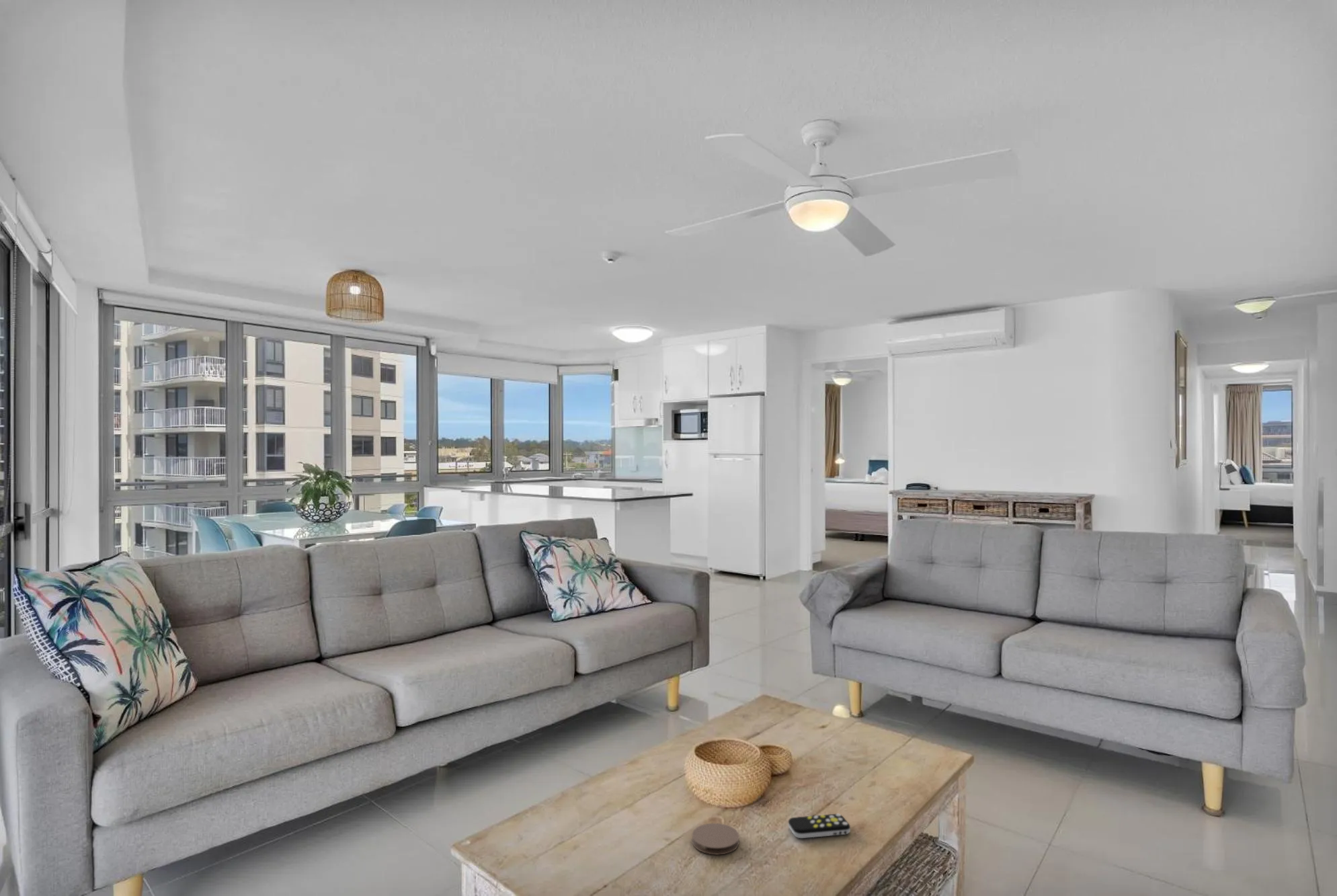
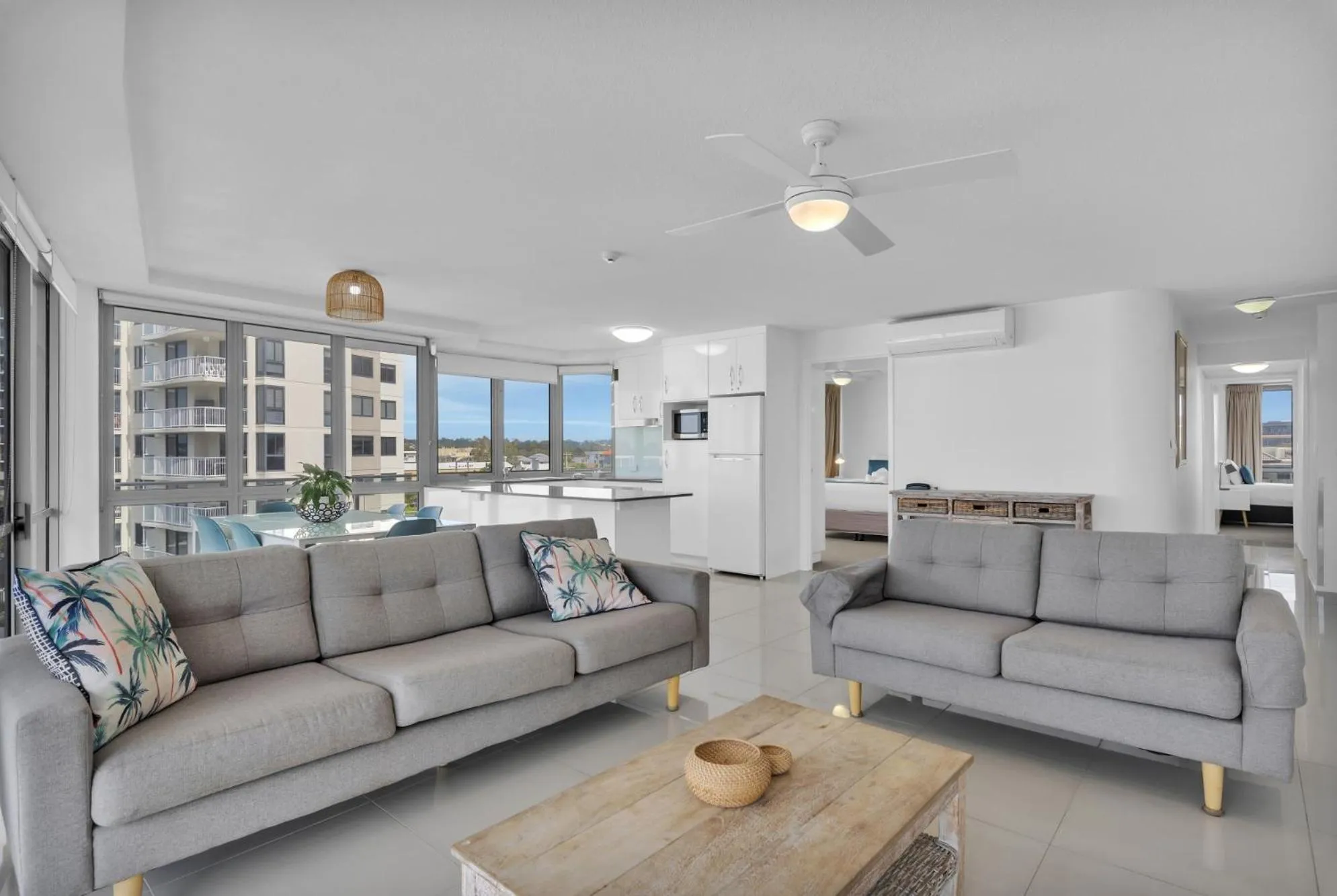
- remote control [788,813,851,839]
- coaster [691,822,740,856]
